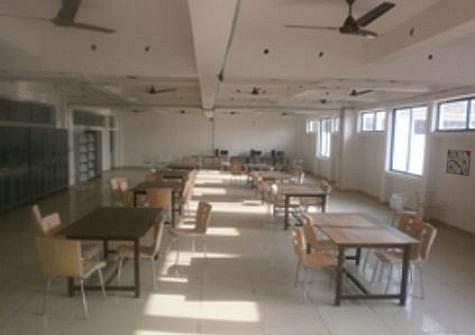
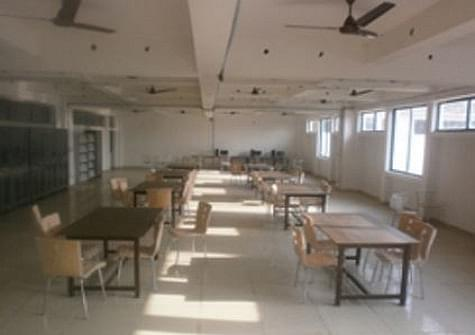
- wall art [445,149,472,177]
